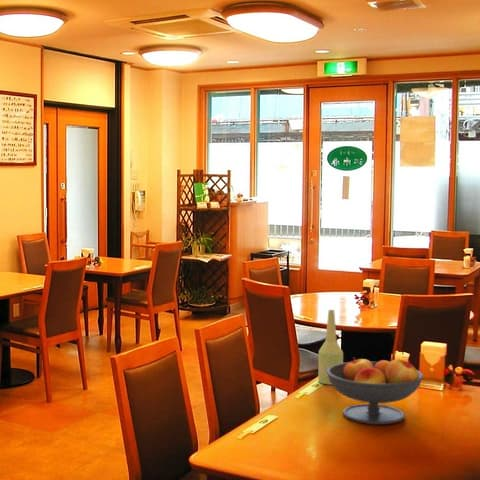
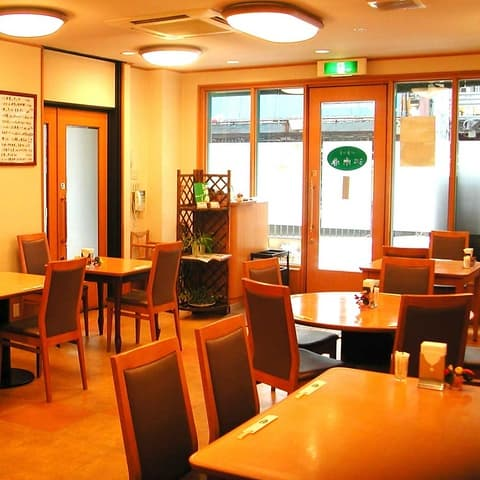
- bottle [317,309,344,386]
- fruit bowl [326,356,424,425]
